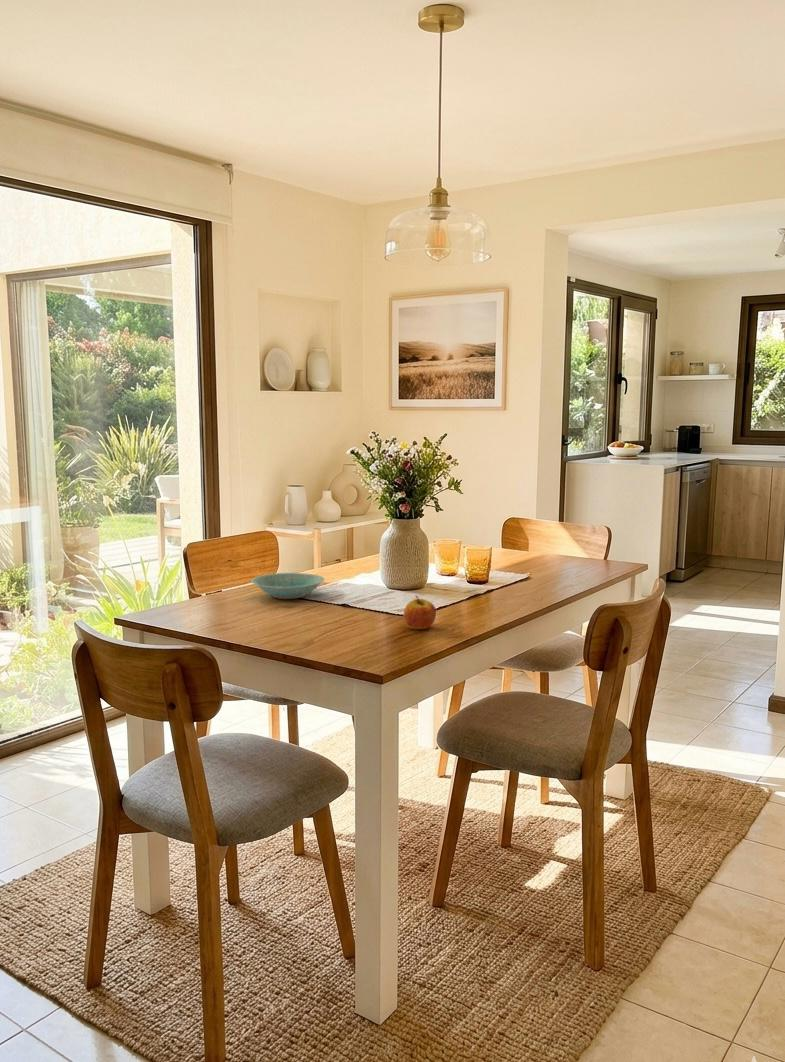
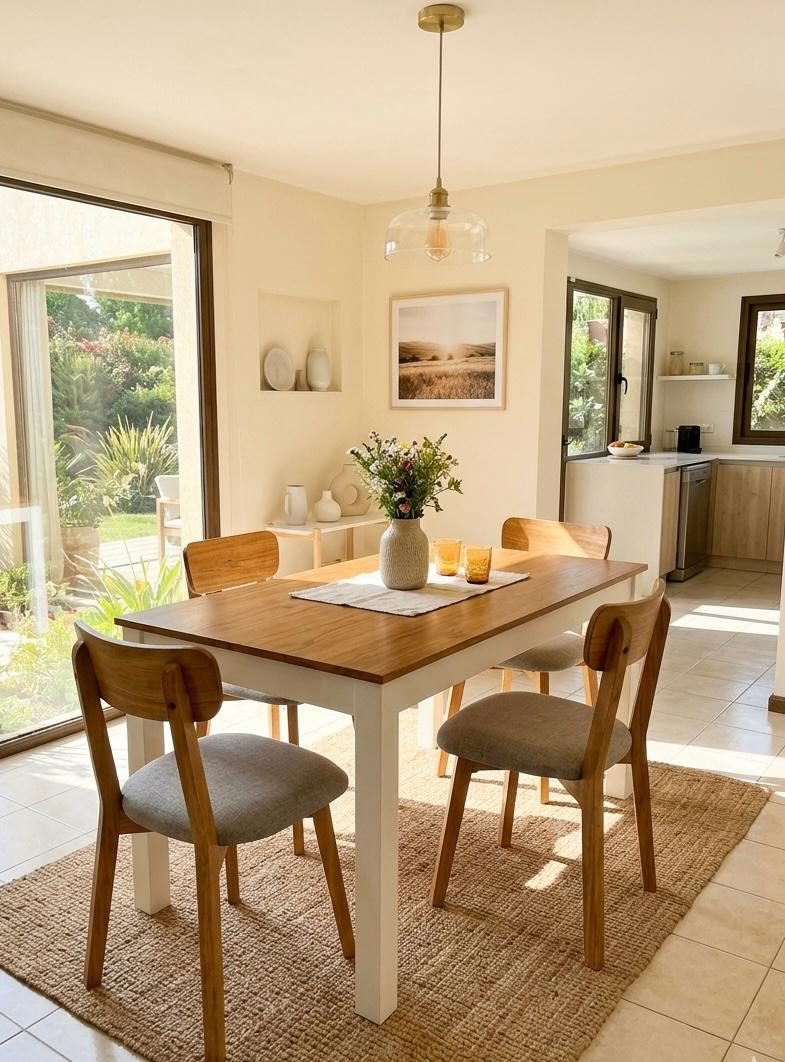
- apple [402,594,437,630]
- bowl [251,572,326,600]
